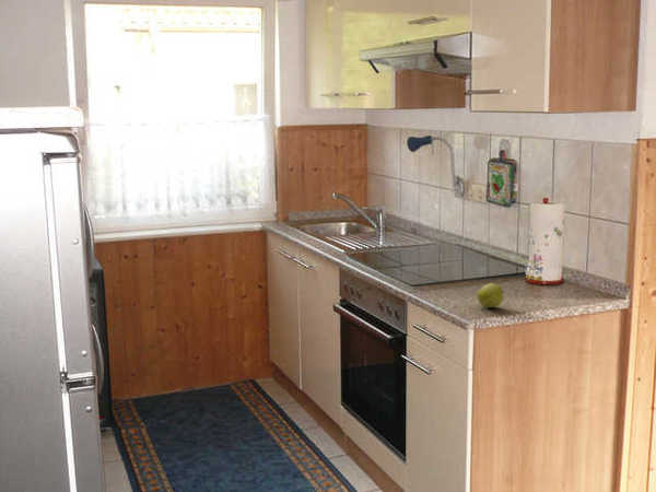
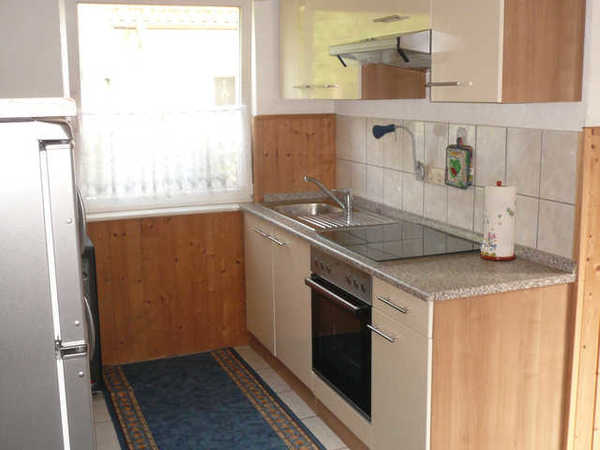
- apple [476,282,505,308]
